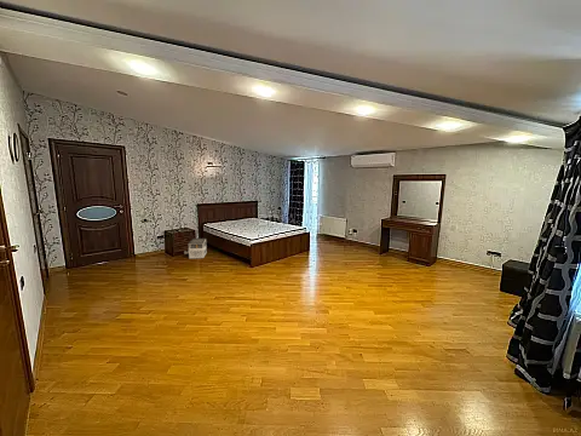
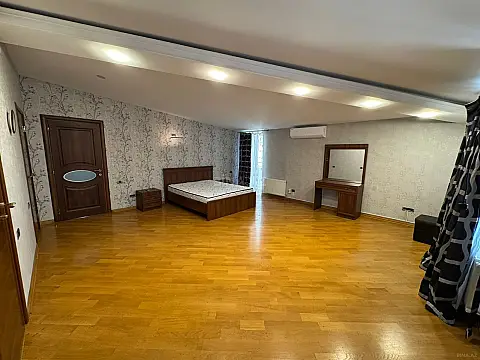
- architectural model [183,237,208,259]
